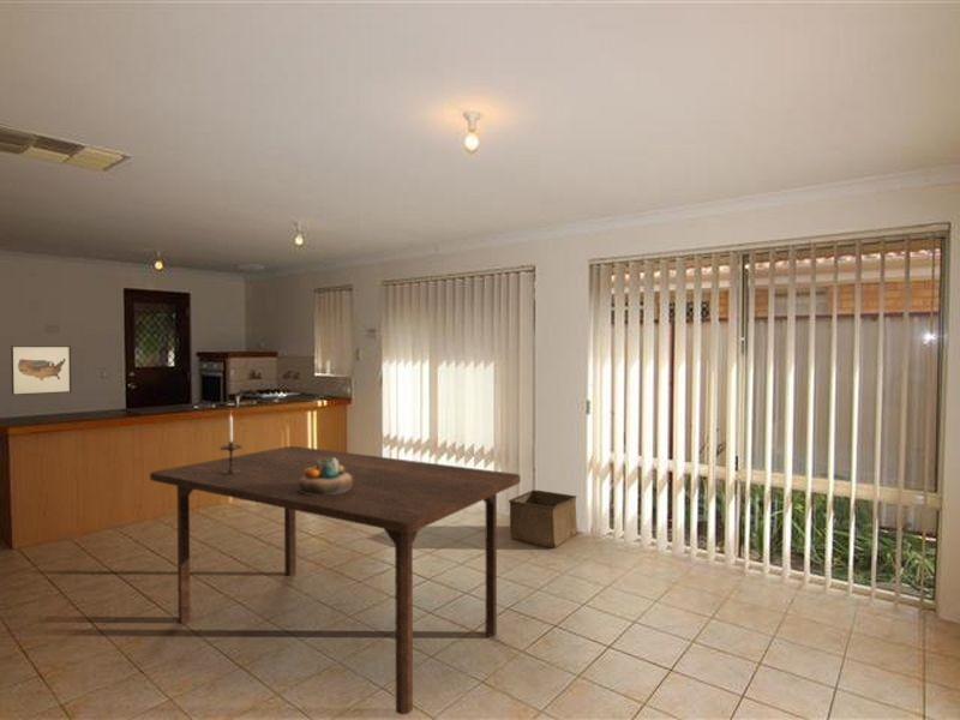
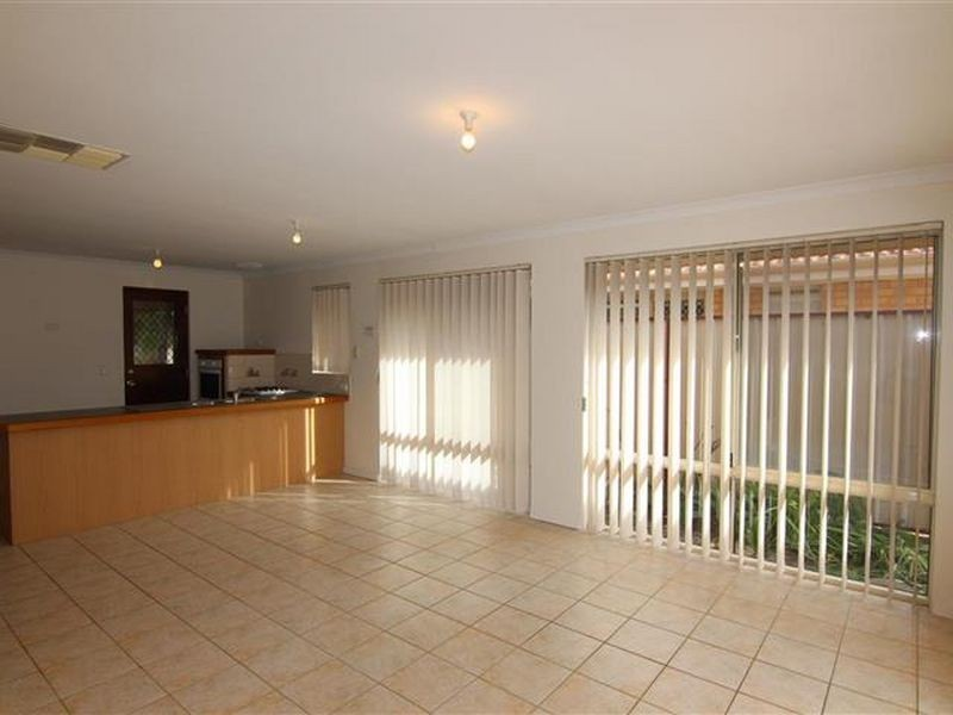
- dining table [149,445,522,716]
- candlestick [218,408,242,475]
- wall art [10,344,73,396]
- decorative bowl [299,458,353,496]
- storage bin [508,490,578,550]
